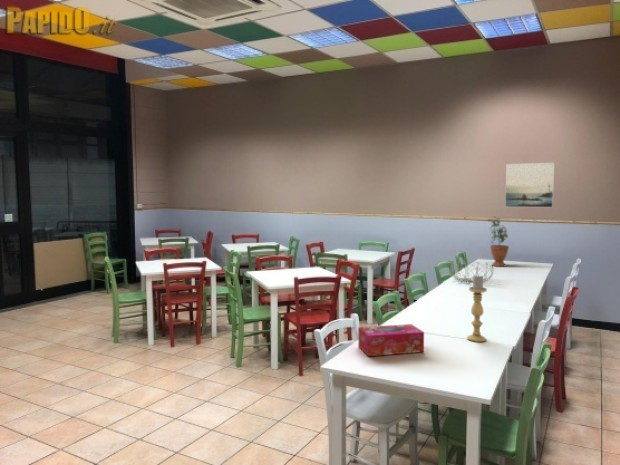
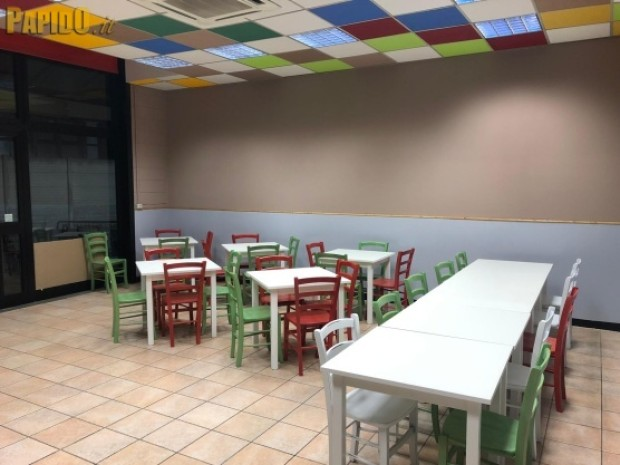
- candle holder [466,273,488,343]
- tissue box [357,323,425,357]
- fruit basket [449,260,495,283]
- potted plant [487,216,510,268]
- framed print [504,161,555,208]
